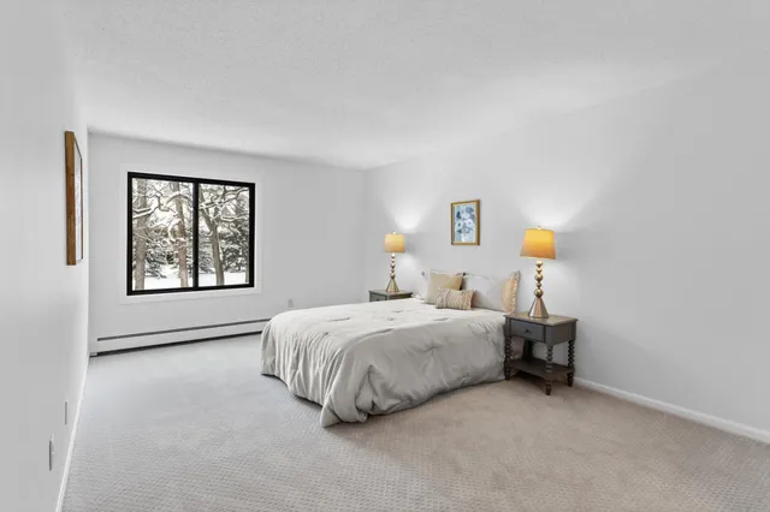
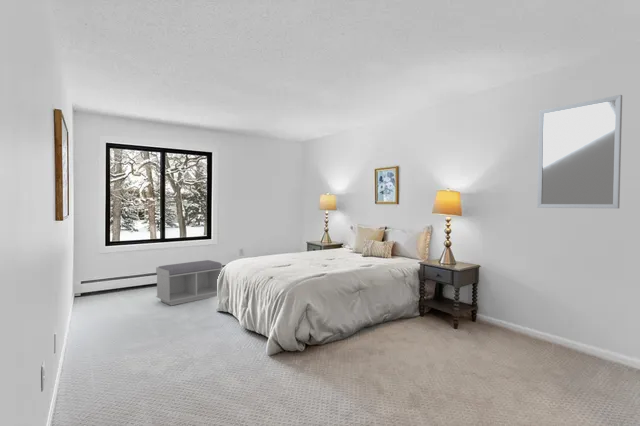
+ home mirror [536,94,623,209]
+ bench [155,259,223,306]
